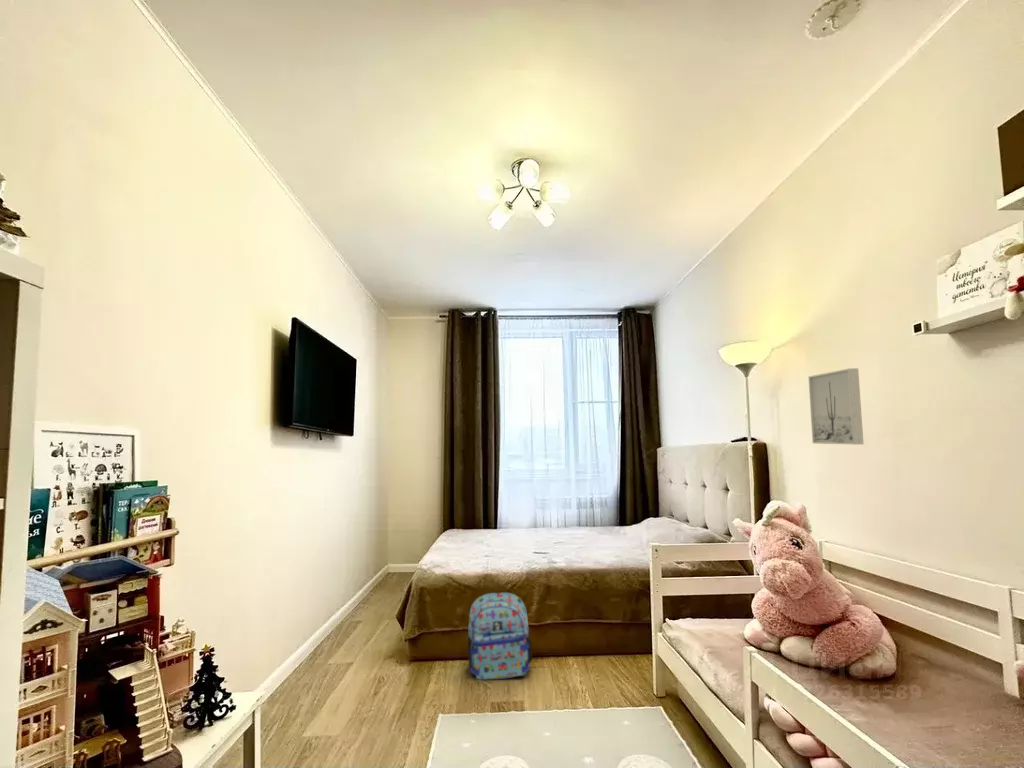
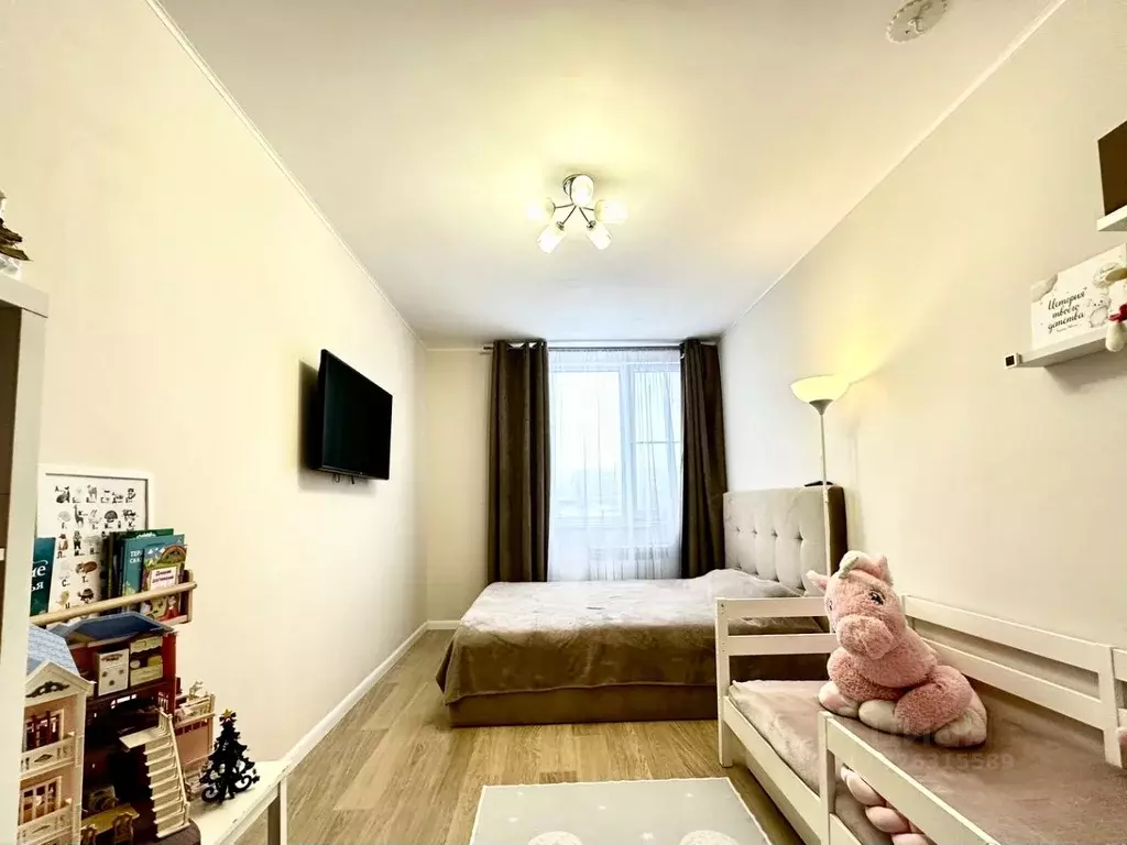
- wall art [807,367,865,445]
- backpack [465,592,533,681]
